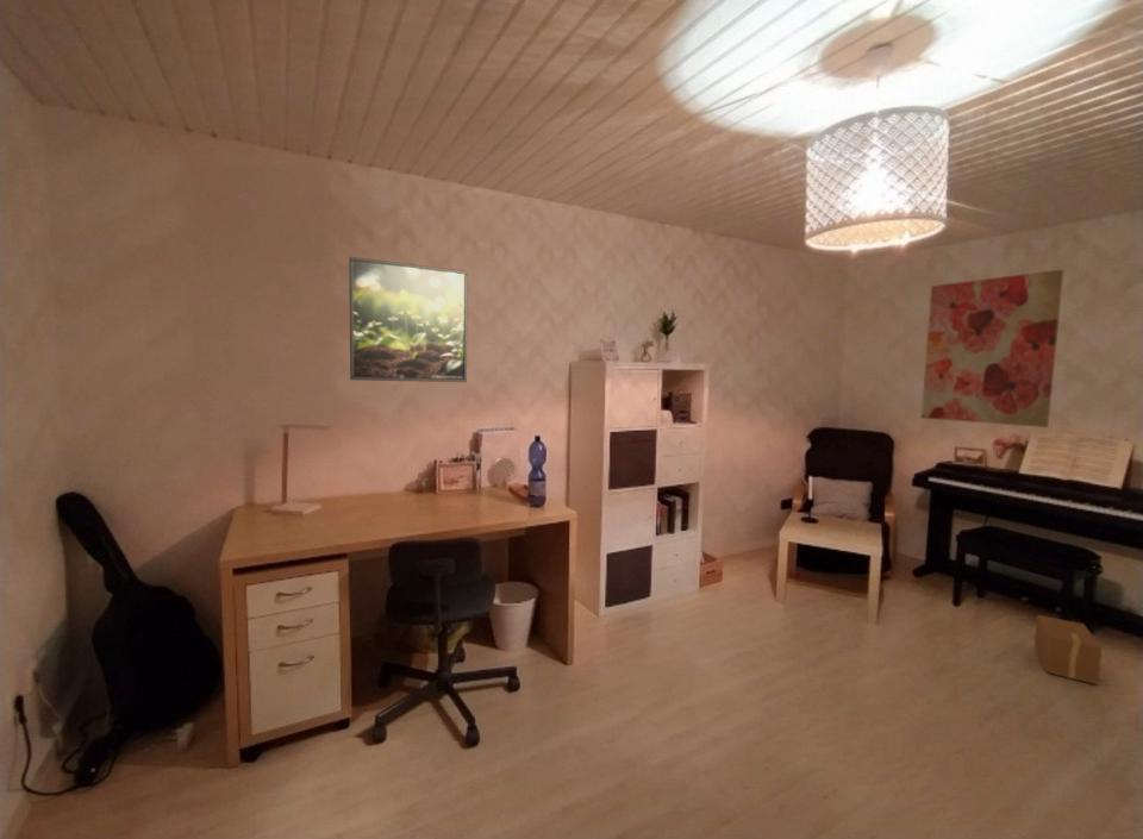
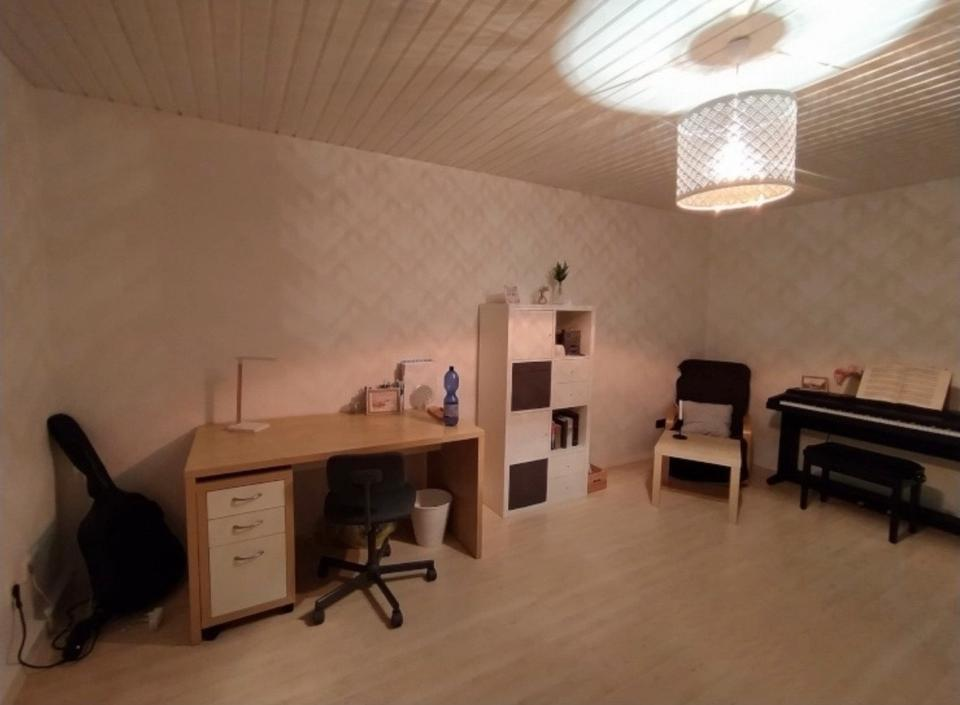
- cardboard box [1033,614,1103,685]
- wall art [920,268,1064,428]
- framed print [348,256,469,383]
